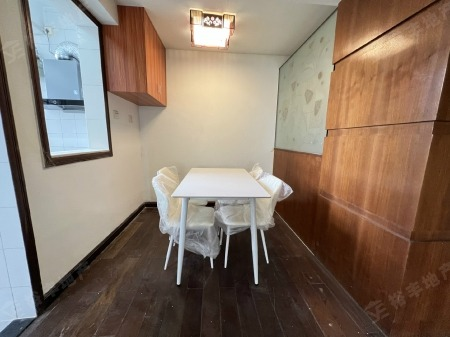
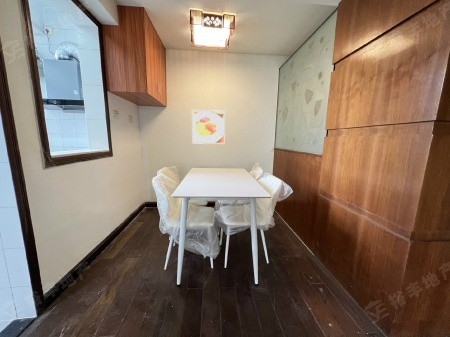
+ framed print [191,109,226,145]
